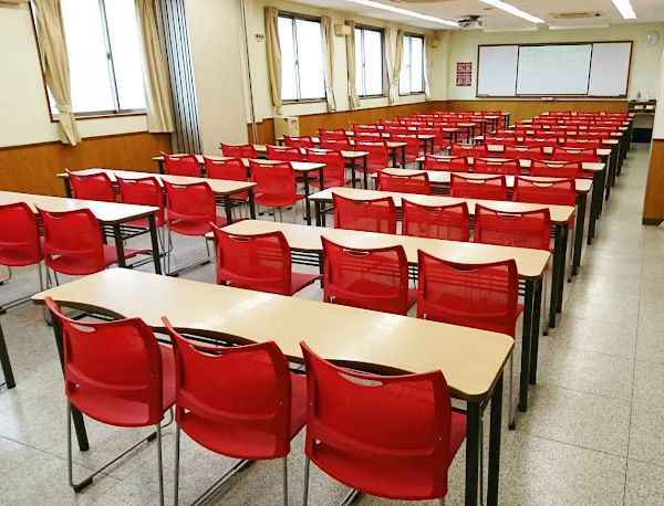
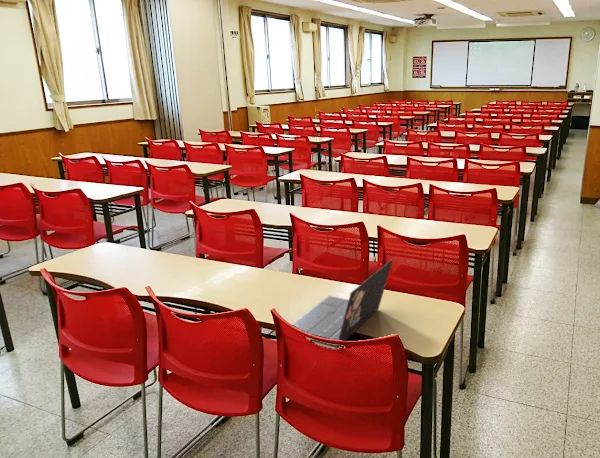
+ laptop [291,258,394,349]
